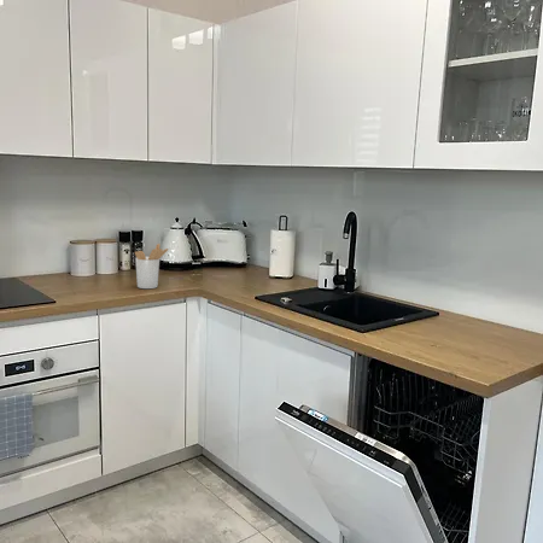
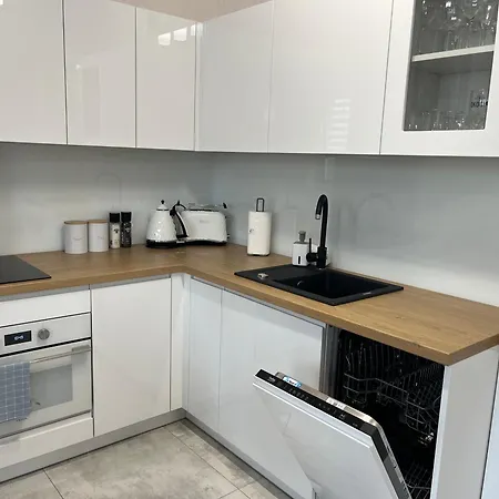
- utensil holder [134,243,169,290]
